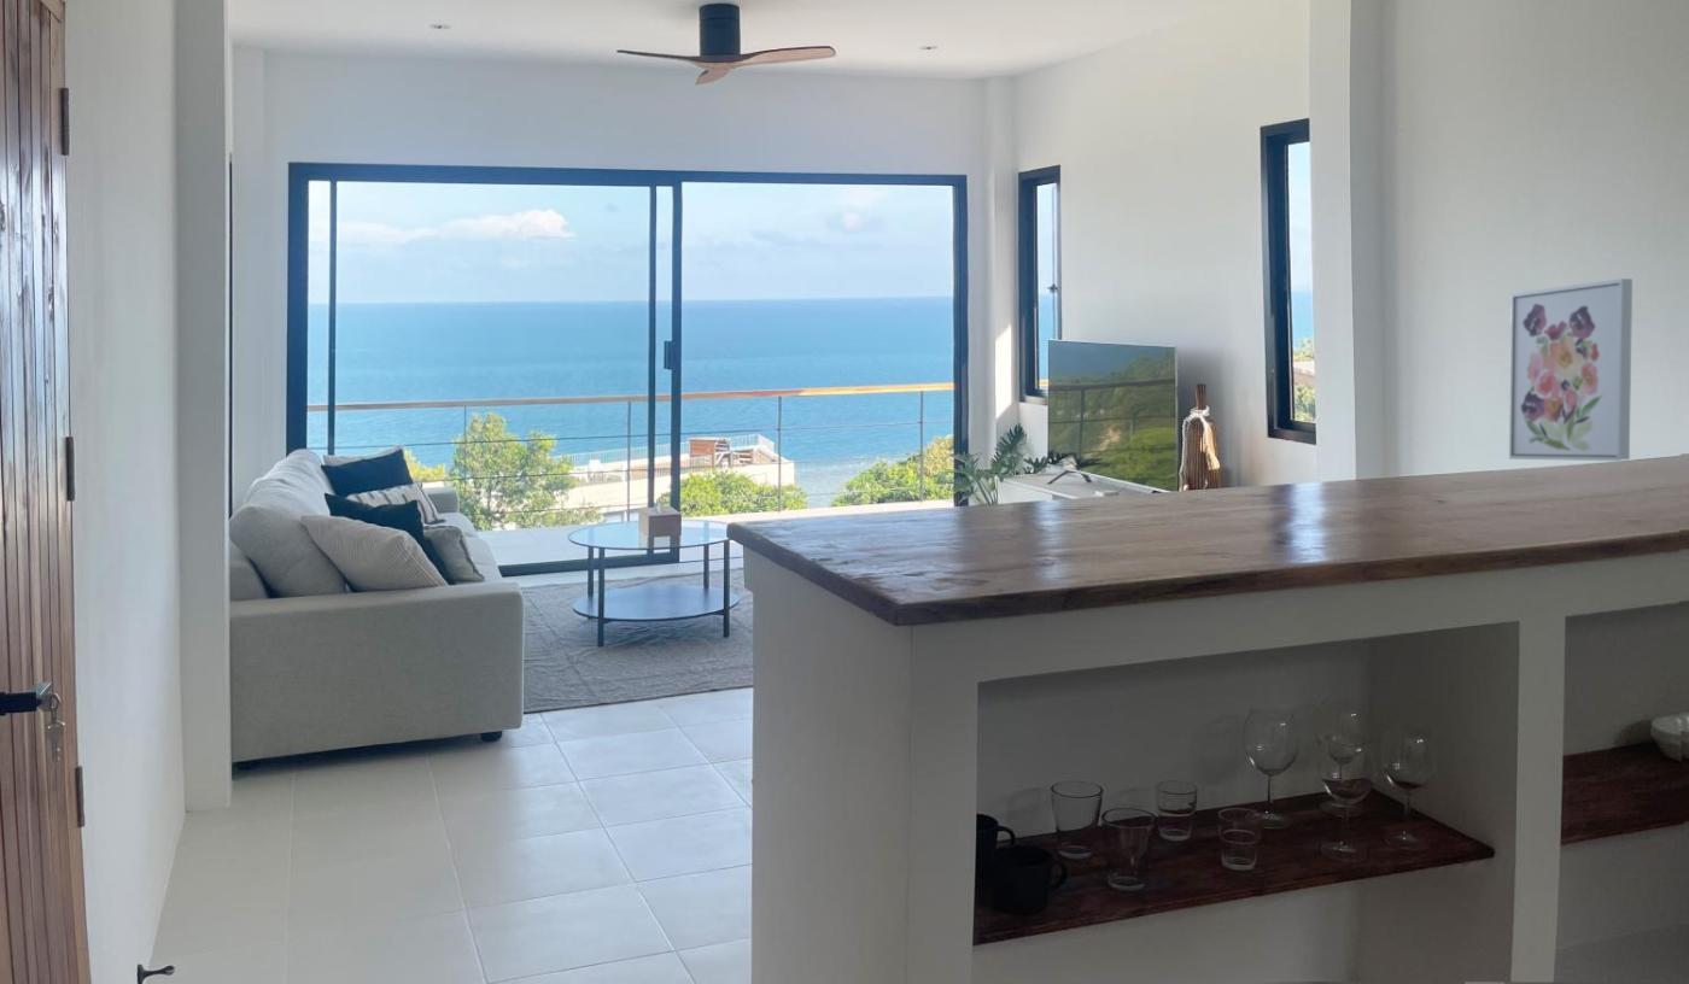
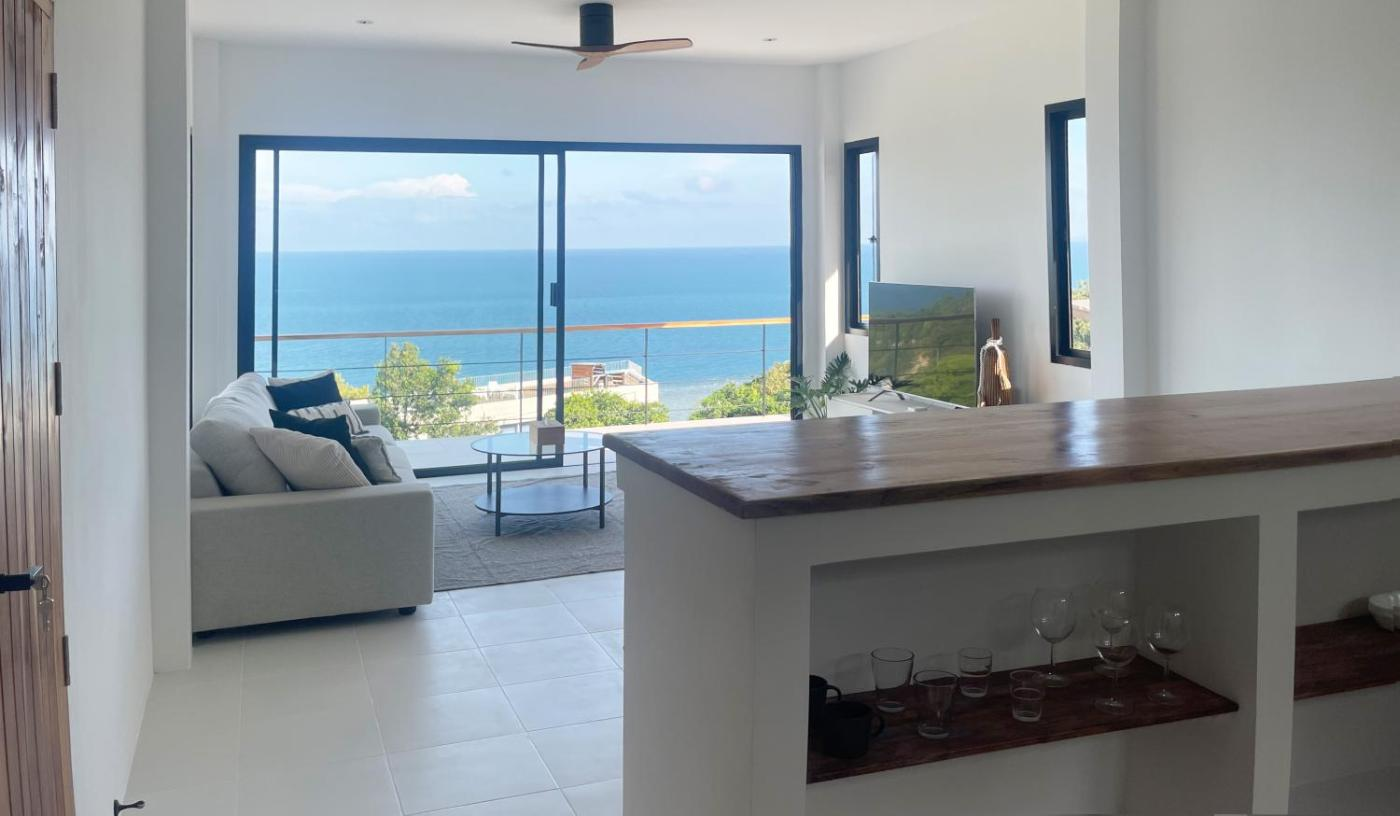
- wall art [1508,277,1634,462]
